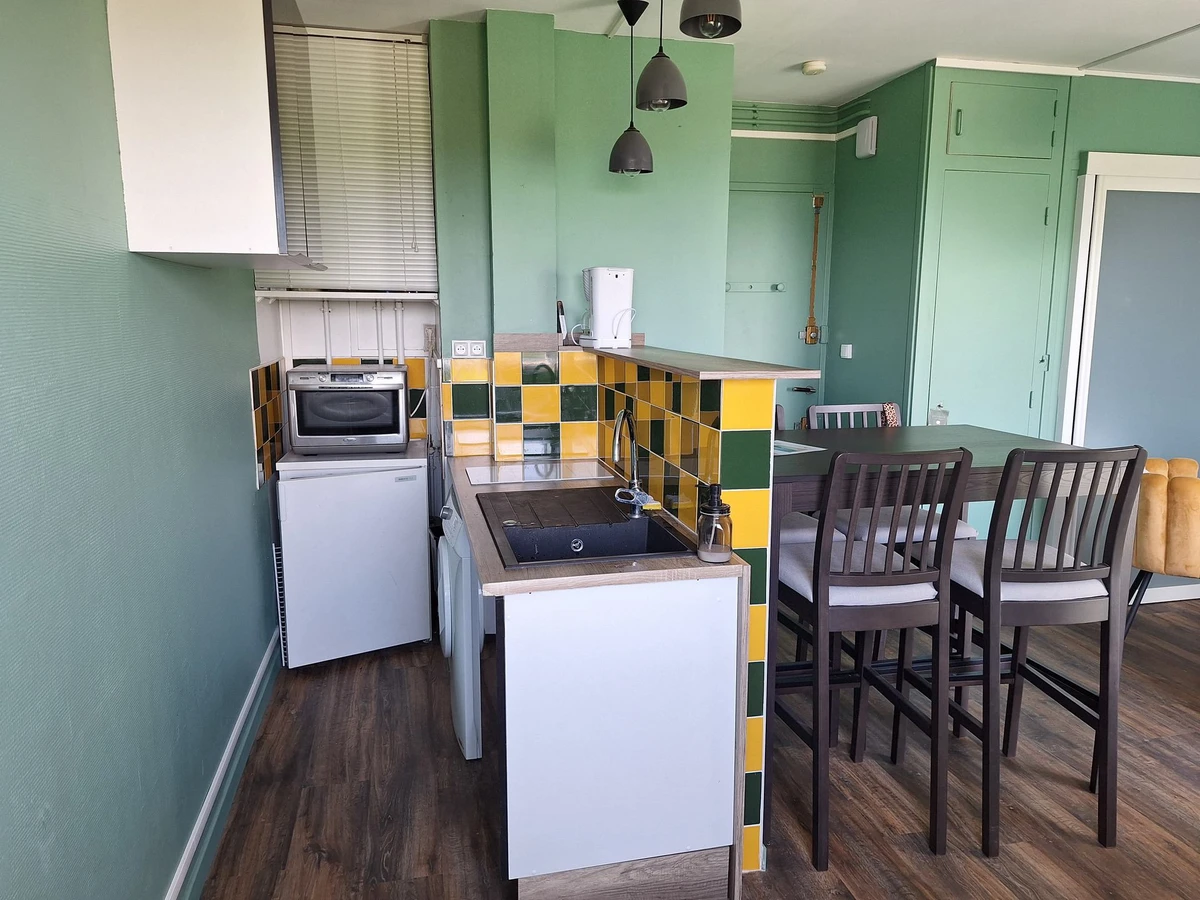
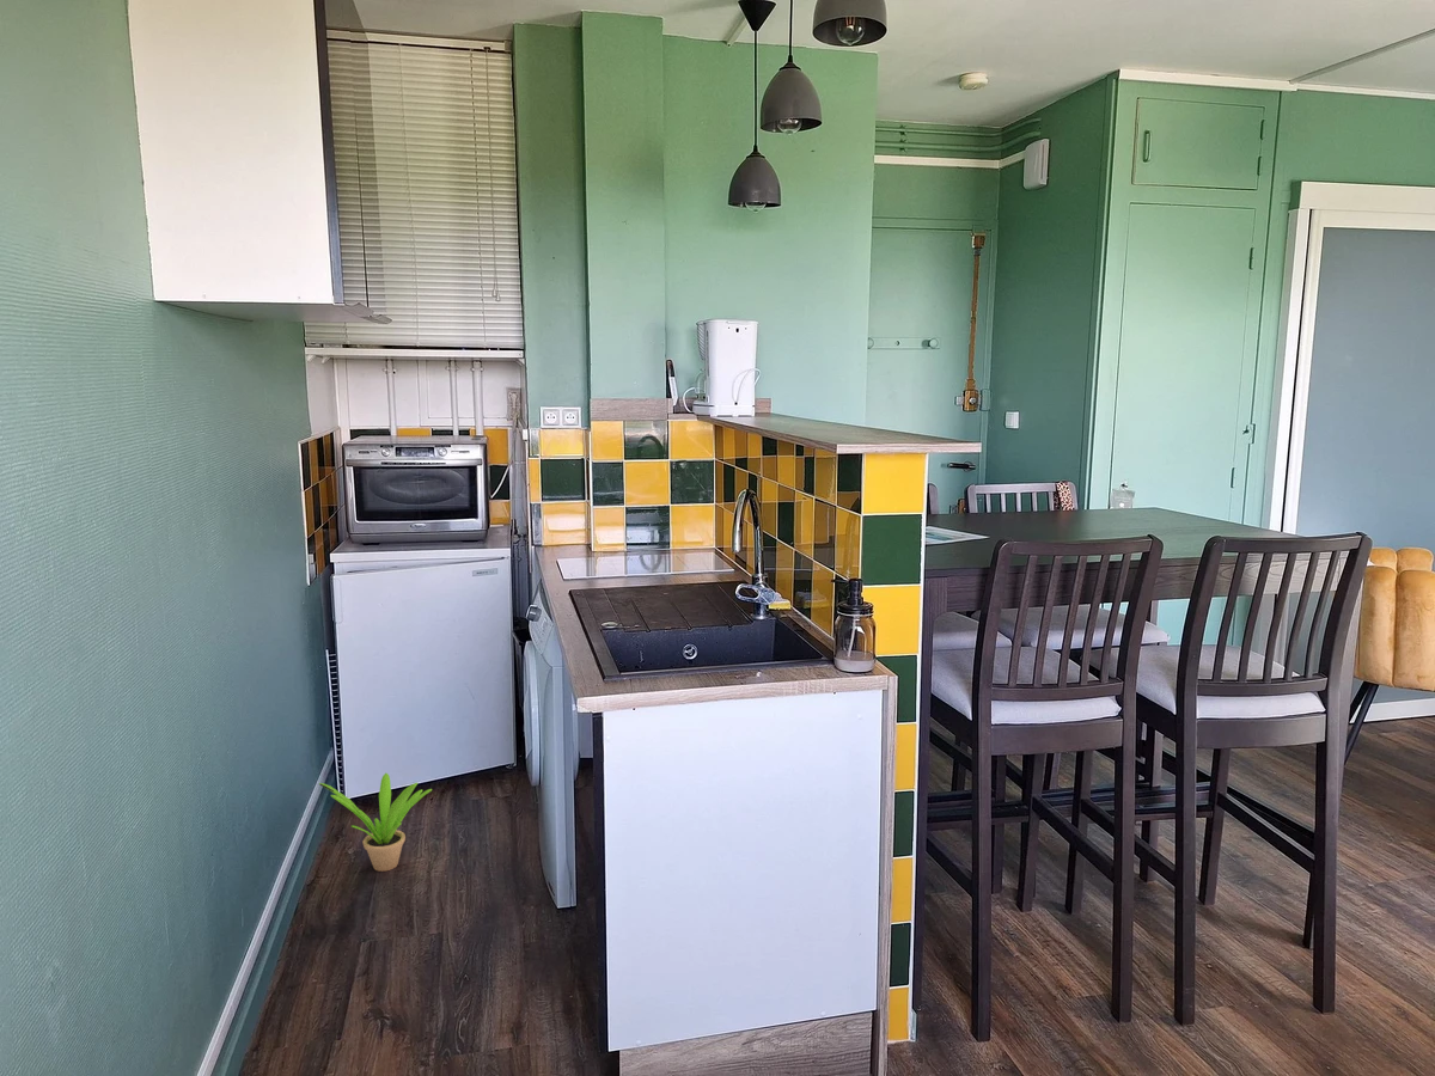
+ potted plant [318,772,433,873]
